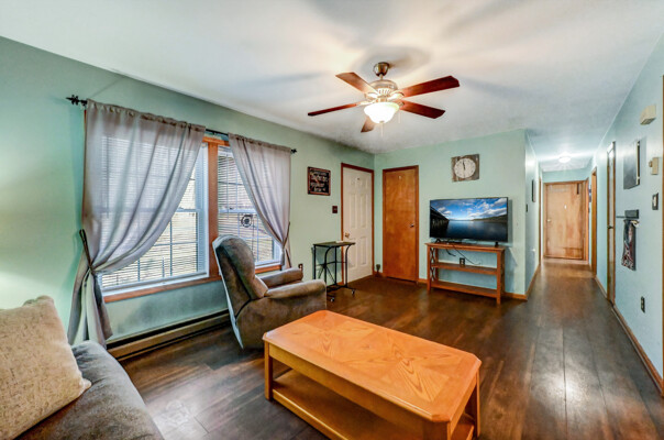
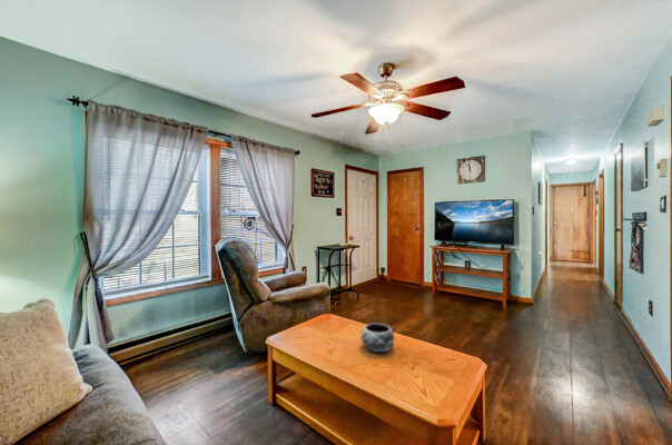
+ decorative bowl [360,323,395,354]
